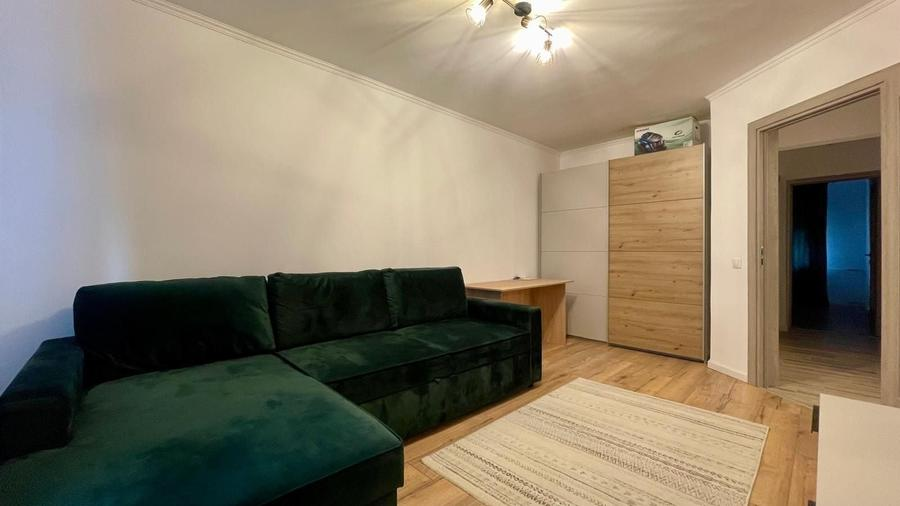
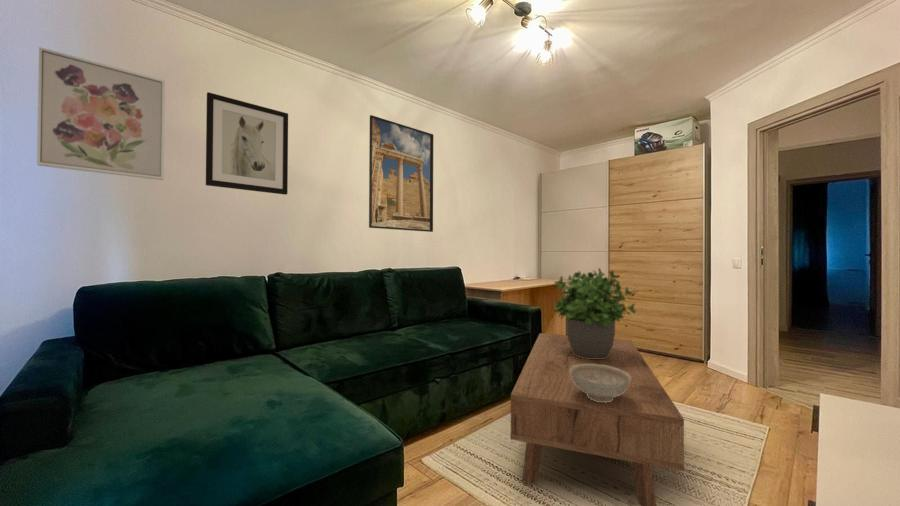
+ decorative bowl [570,364,631,403]
+ coffee table [510,332,685,506]
+ potted plant [553,267,637,359]
+ wall art [36,46,166,181]
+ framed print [368,114,434,233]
+ wall art [205,91,289,196]
